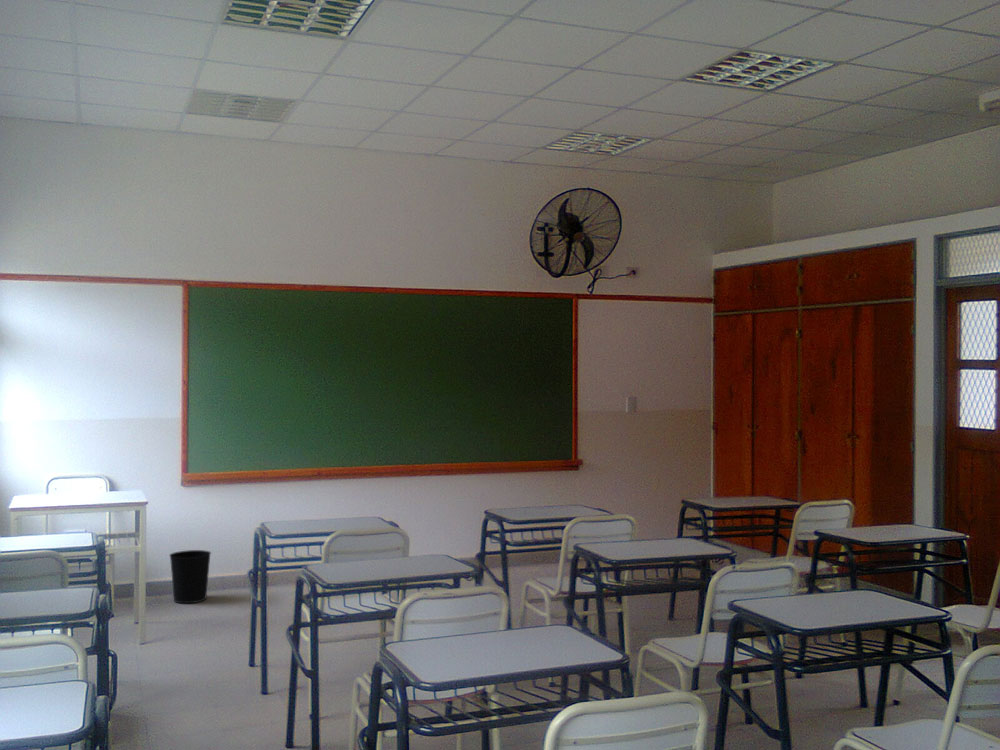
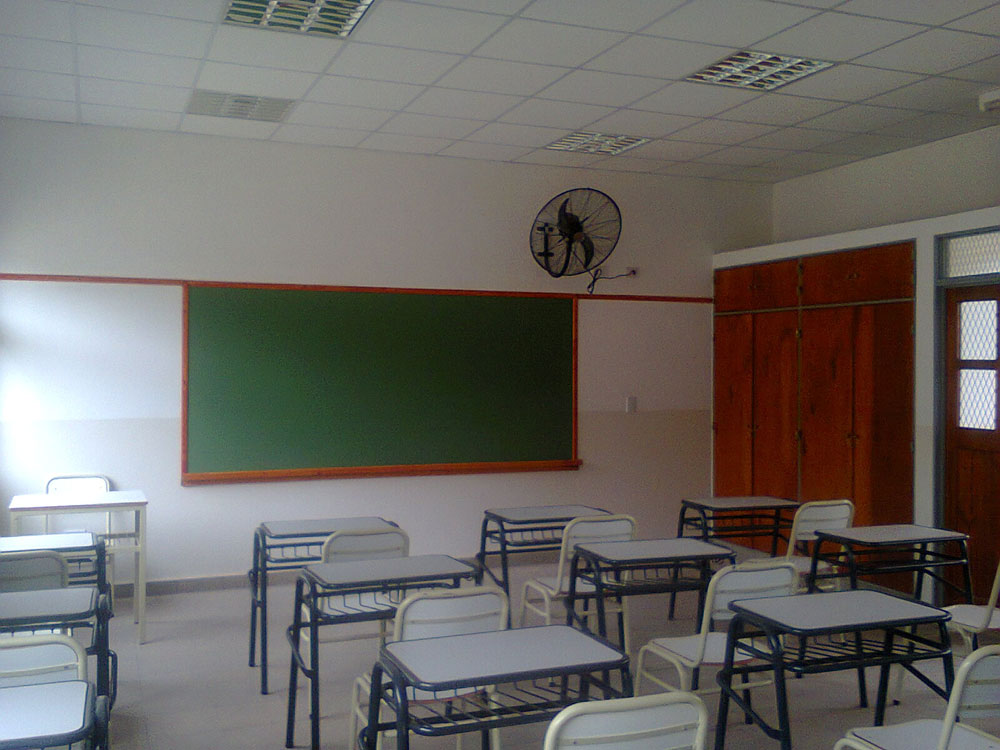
- wastebasket [168,549,212,604]
